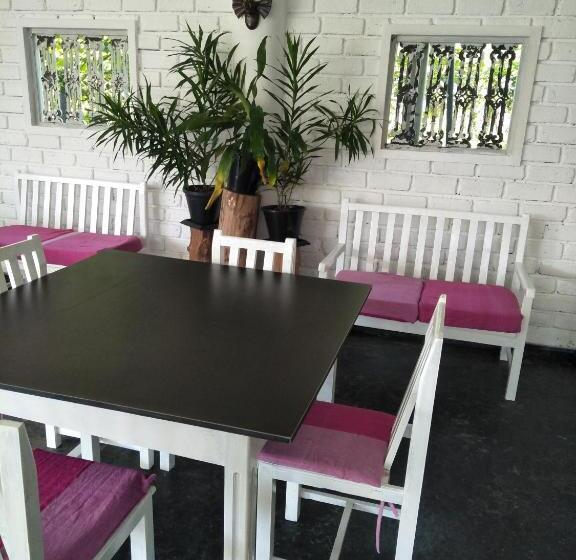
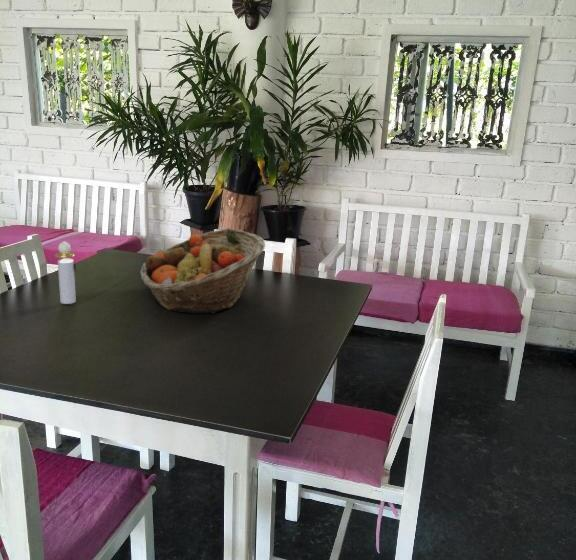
+ fruit basket [139,228,266,315]
+ perfume bottle [54,241,77,305]
